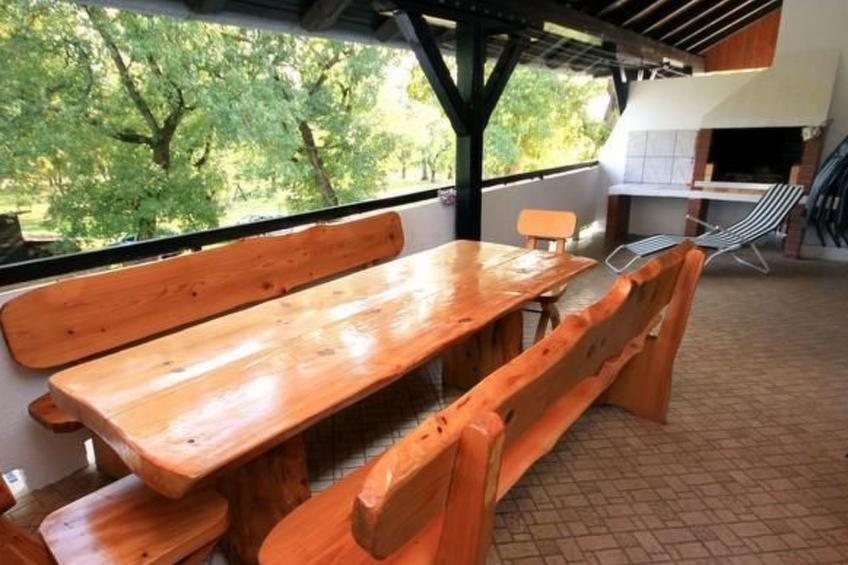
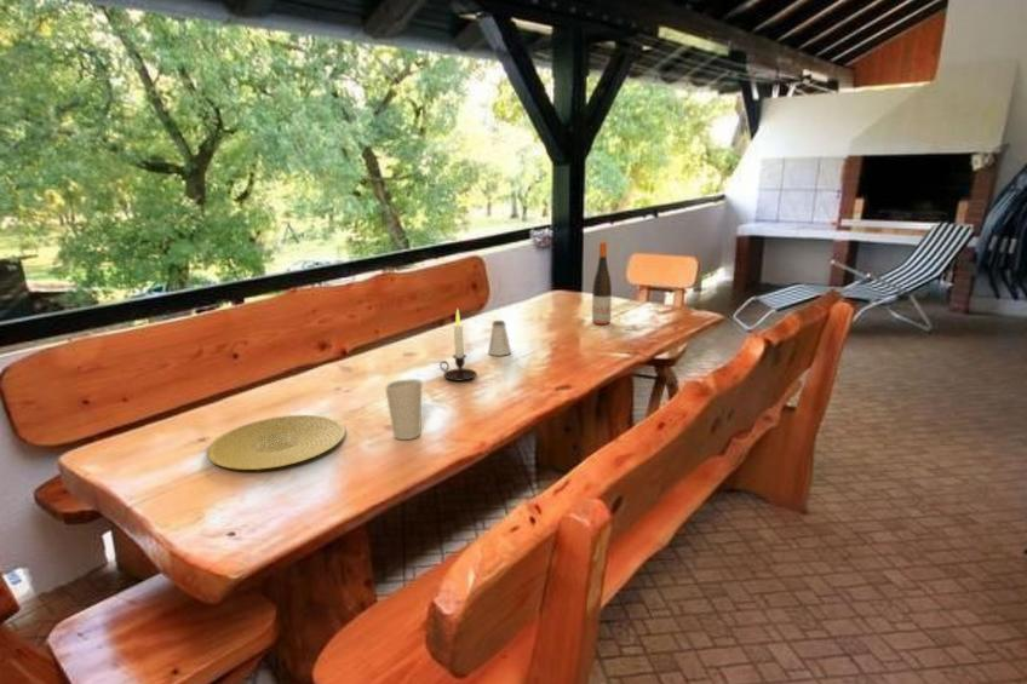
+ cup [384,378,423,441]
+ plate [206,414,346,471]
+ wine bottle [591,241,613,326]
+ candle [438,307,478,381]
+ saltshaker [487,320,512,357]
